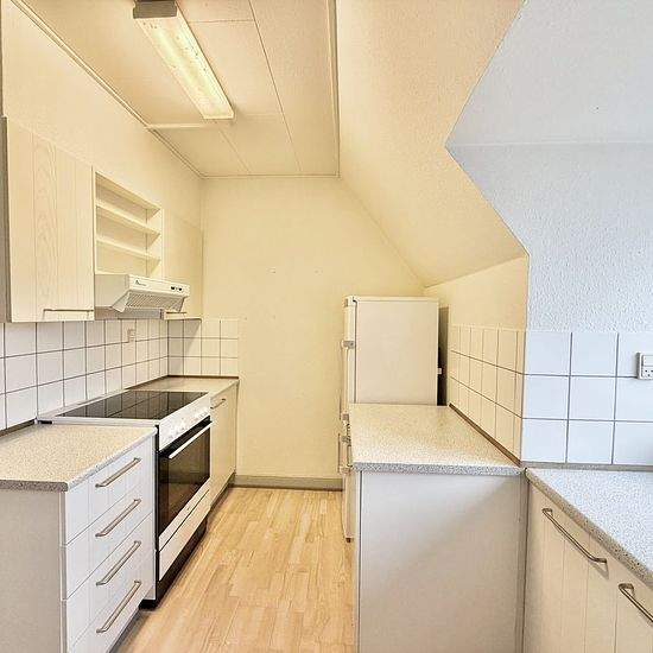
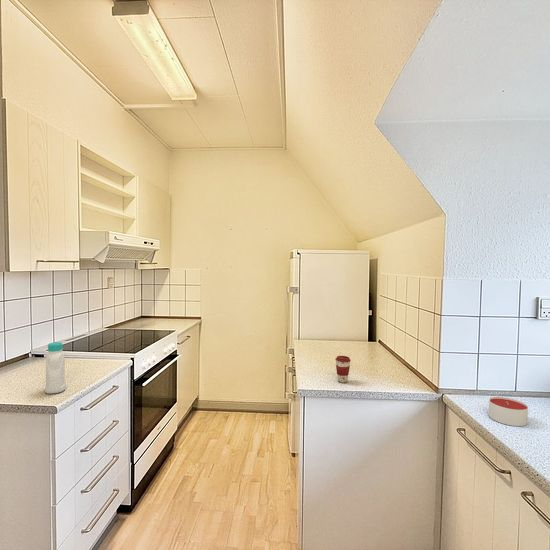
+ candle [488,396,529,427]
+ coffee cup [334,355,352,384]
+ bottle [44,341,67,395]
